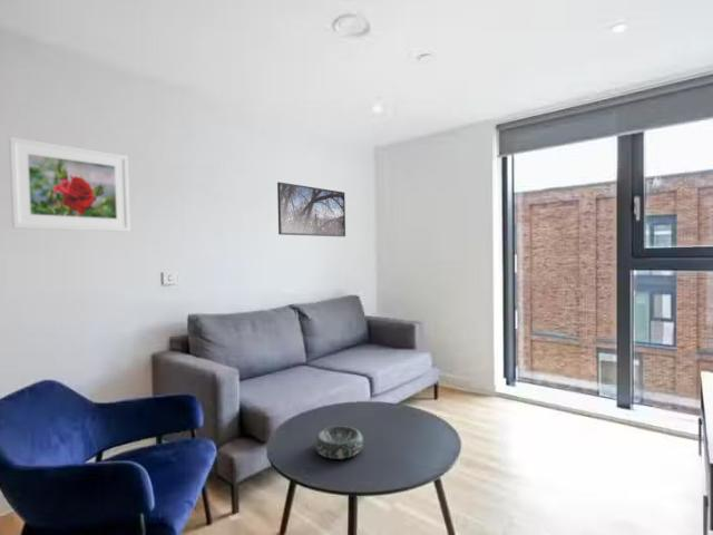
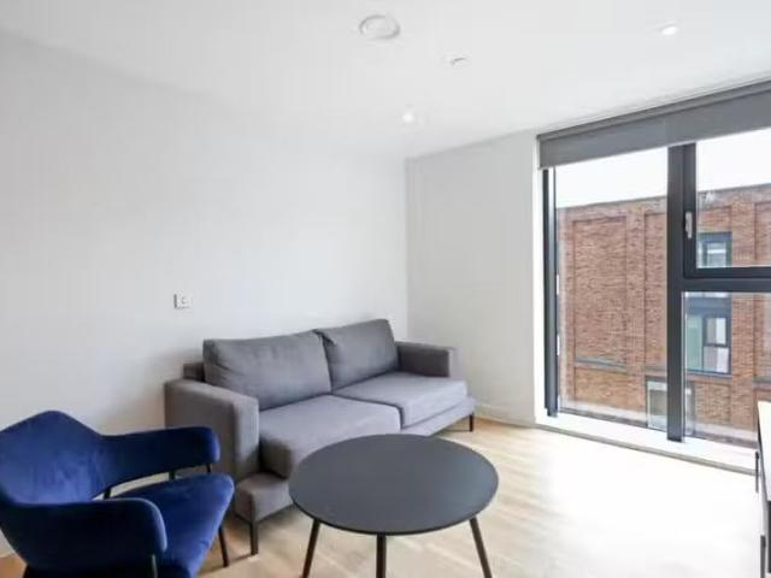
- decorative bowl [313,425,364,460]
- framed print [276,181,346,237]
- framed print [8,136,131,233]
